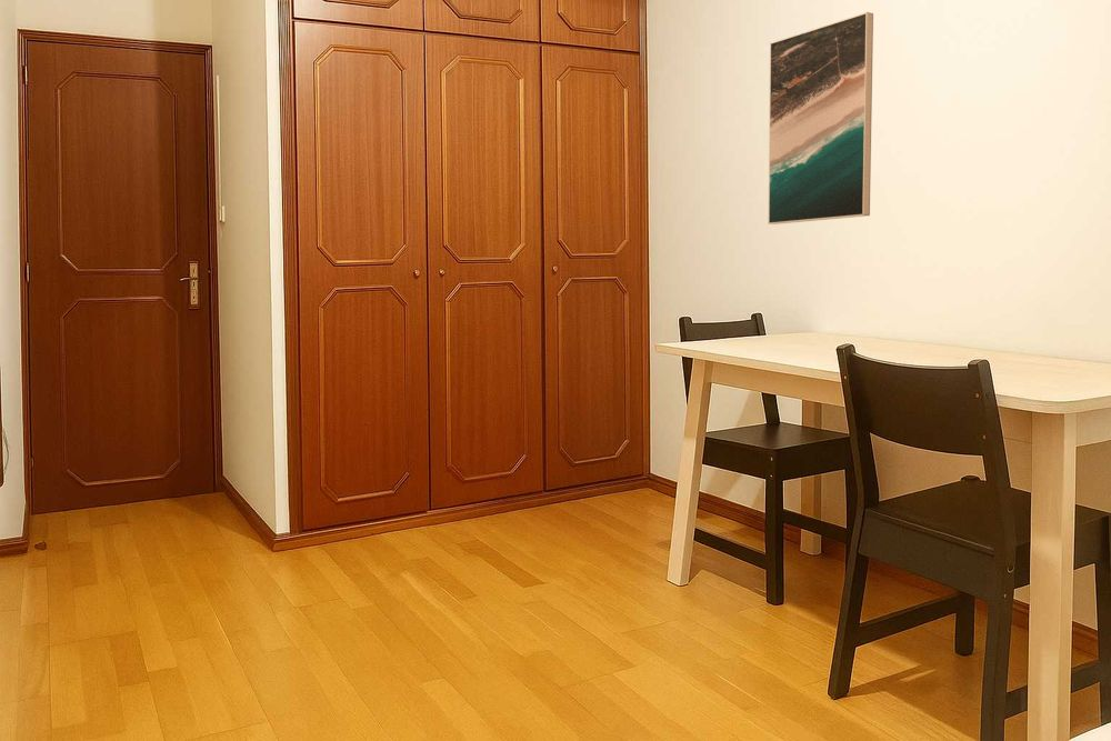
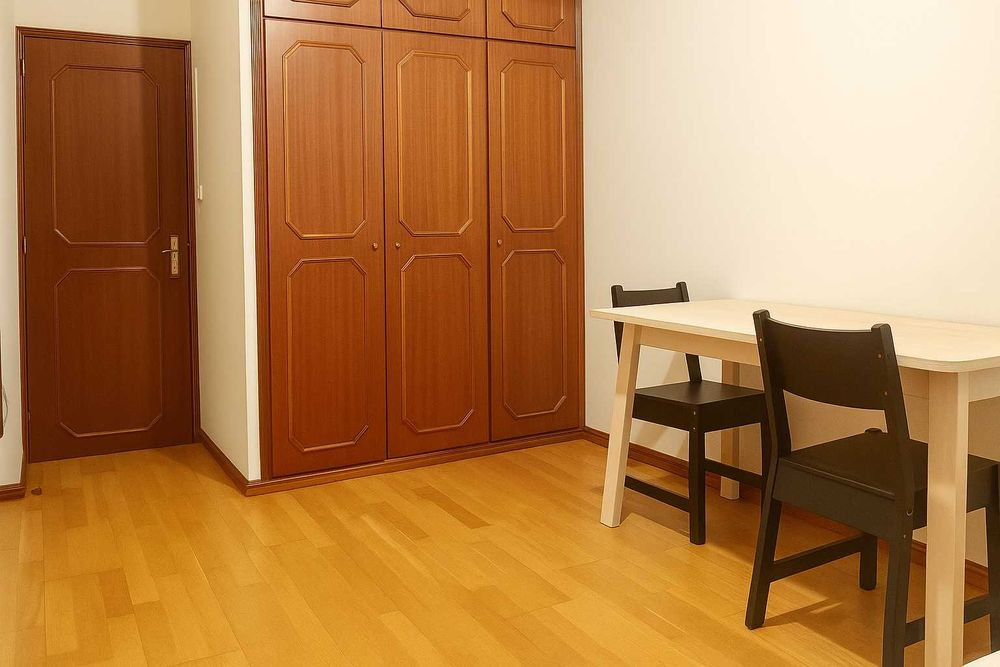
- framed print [768,11,874,226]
